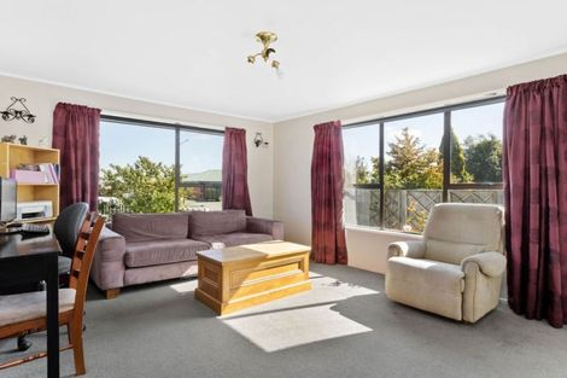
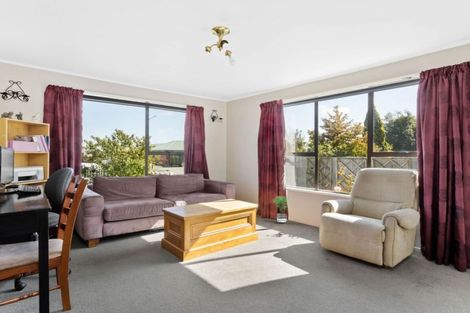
+ potted plant [272,195,291,225]
